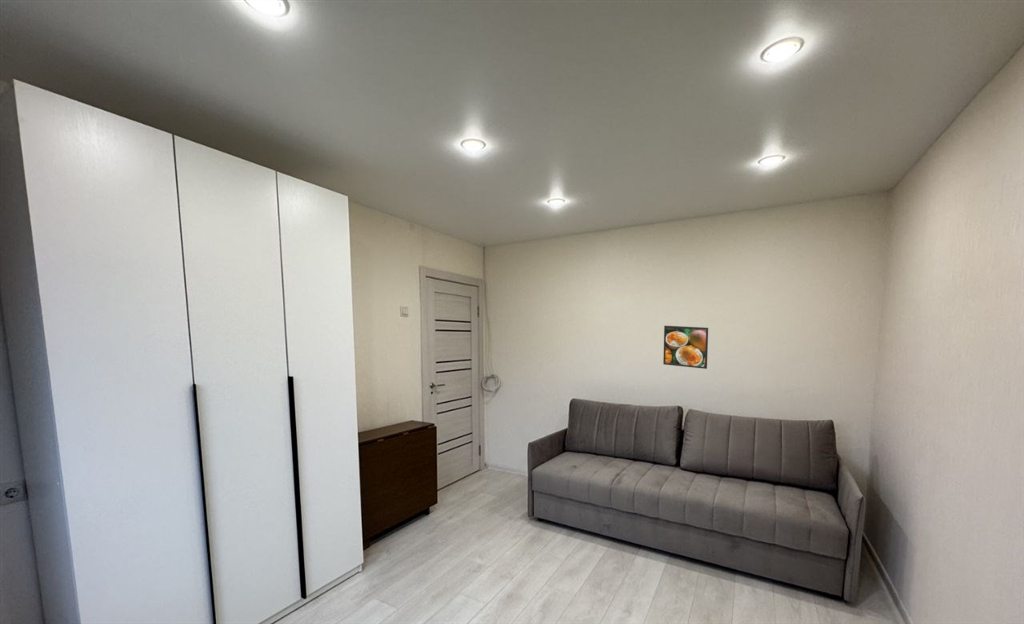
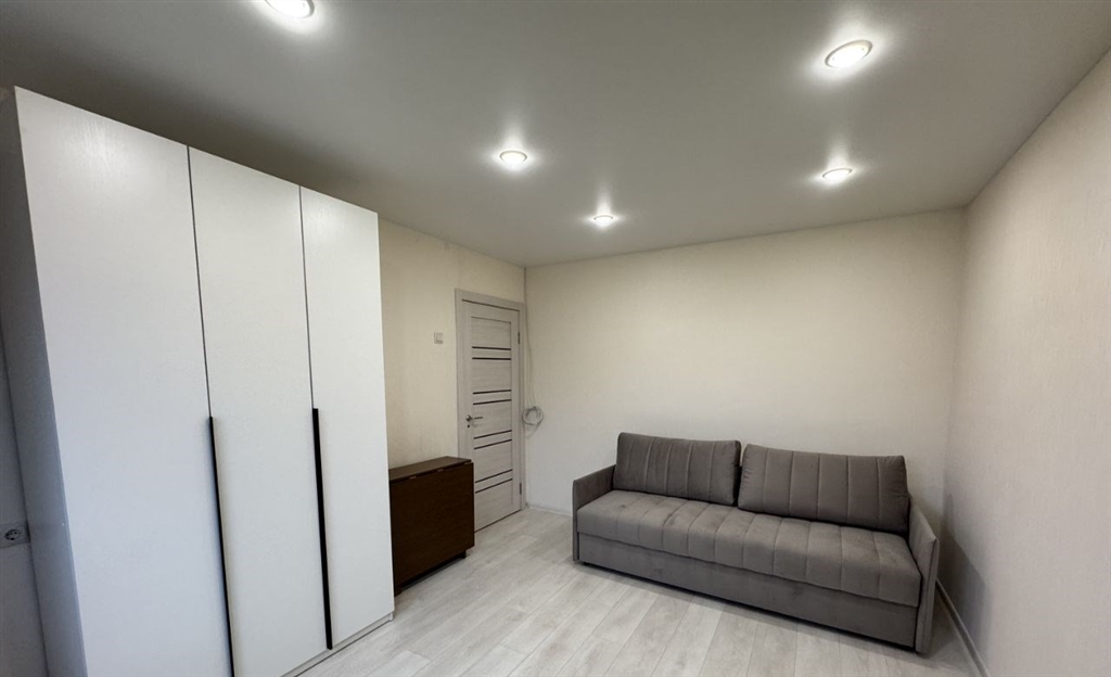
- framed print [662,325,709,370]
